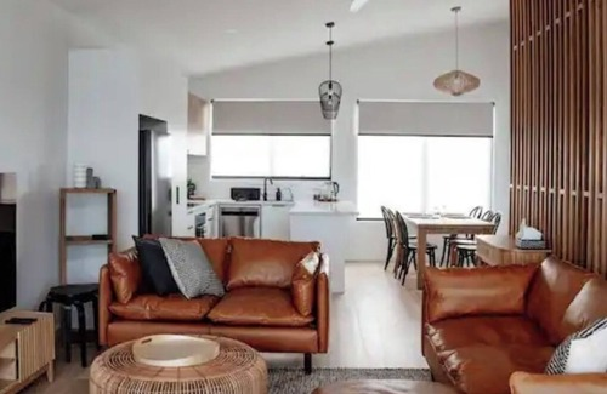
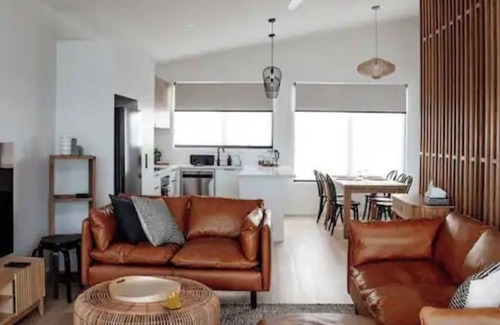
+ candle [163,291,182,310]
